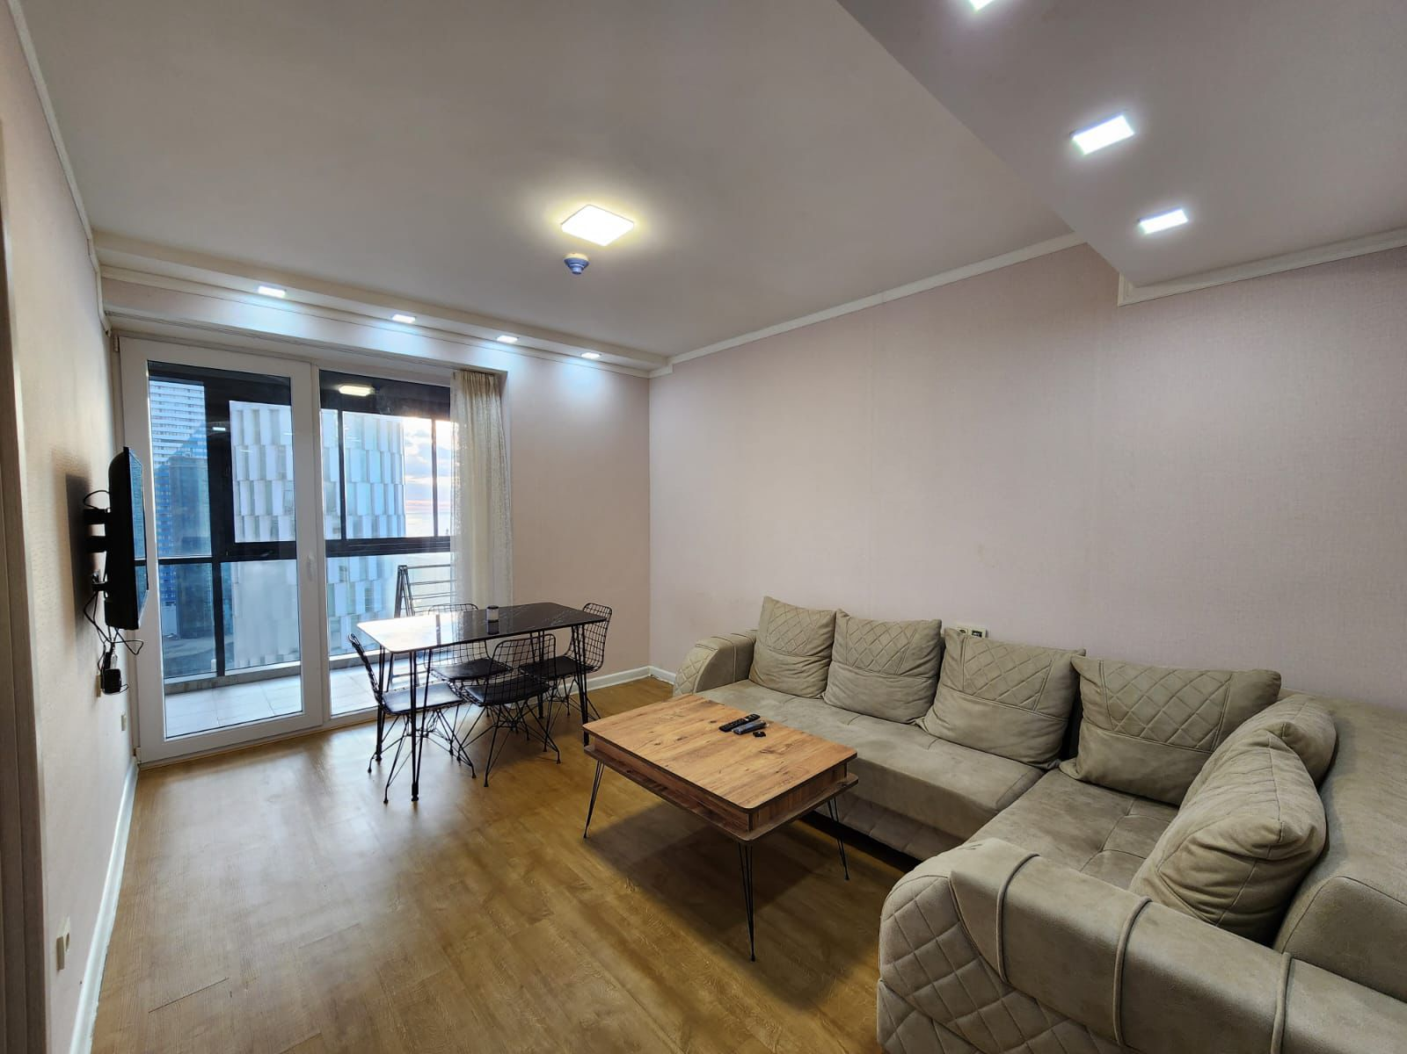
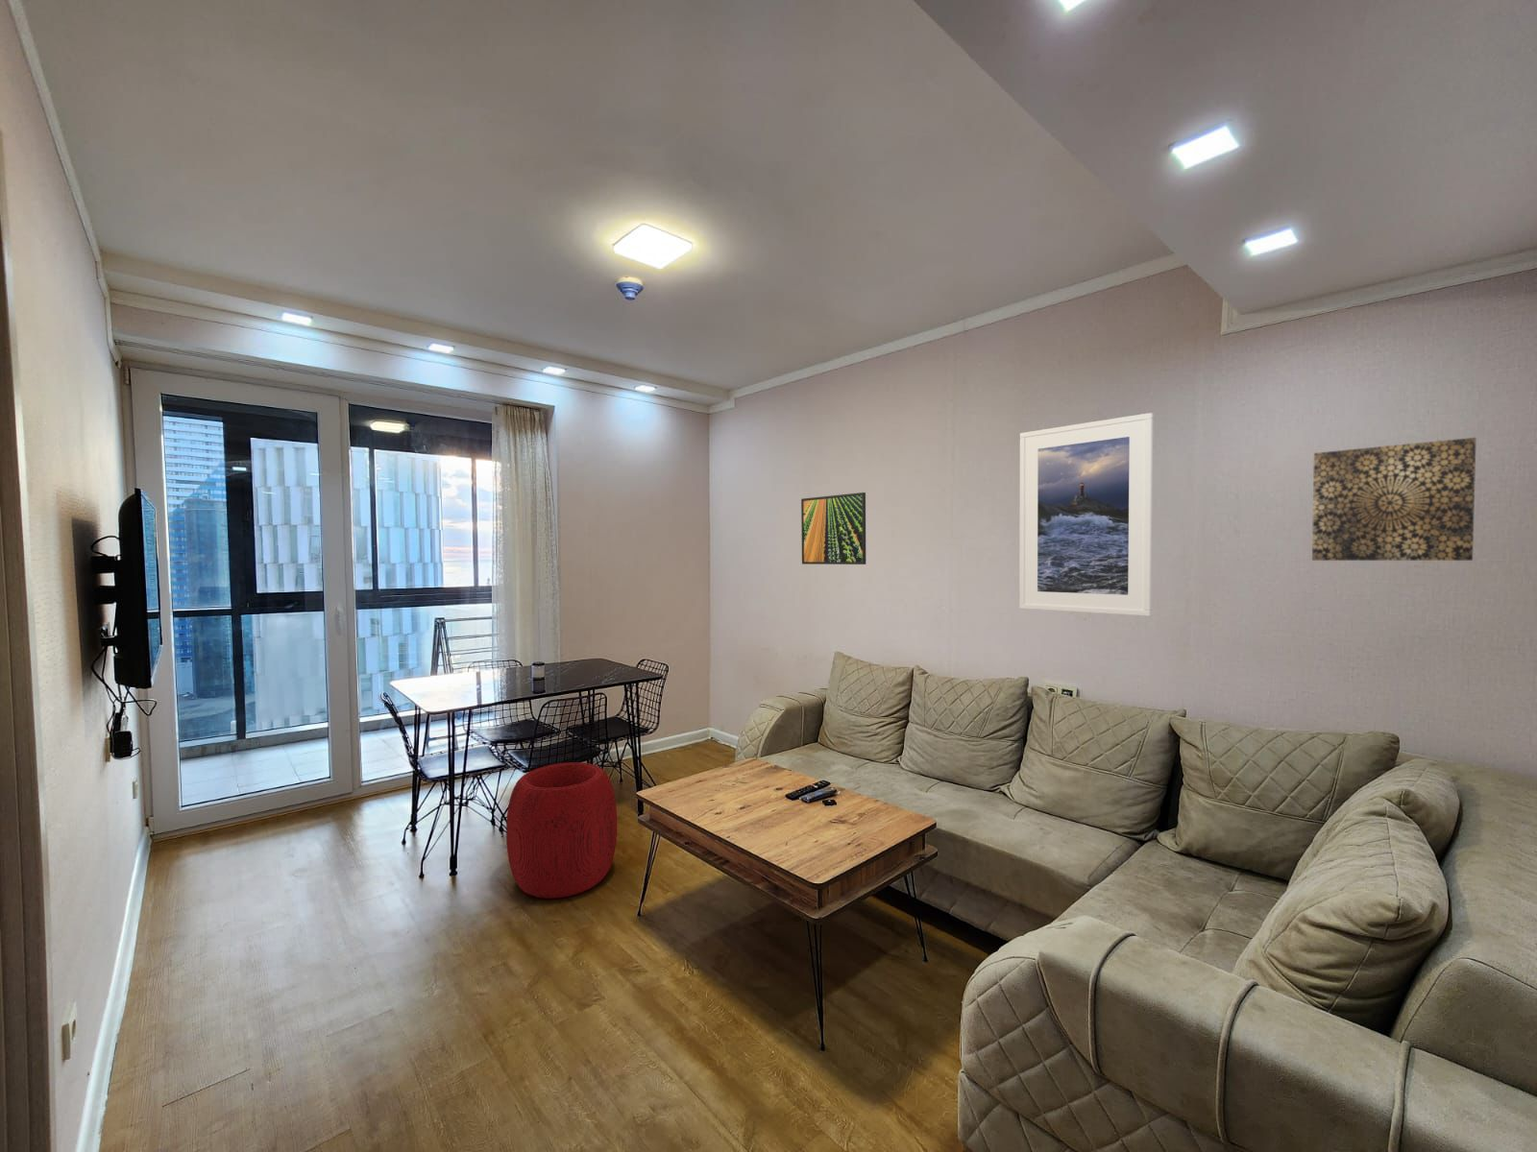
+ pouf [506,761,618,899]
+ wall art [1311,437,1478,561]
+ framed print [1018,411,1155,617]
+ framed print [800,491,867,565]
